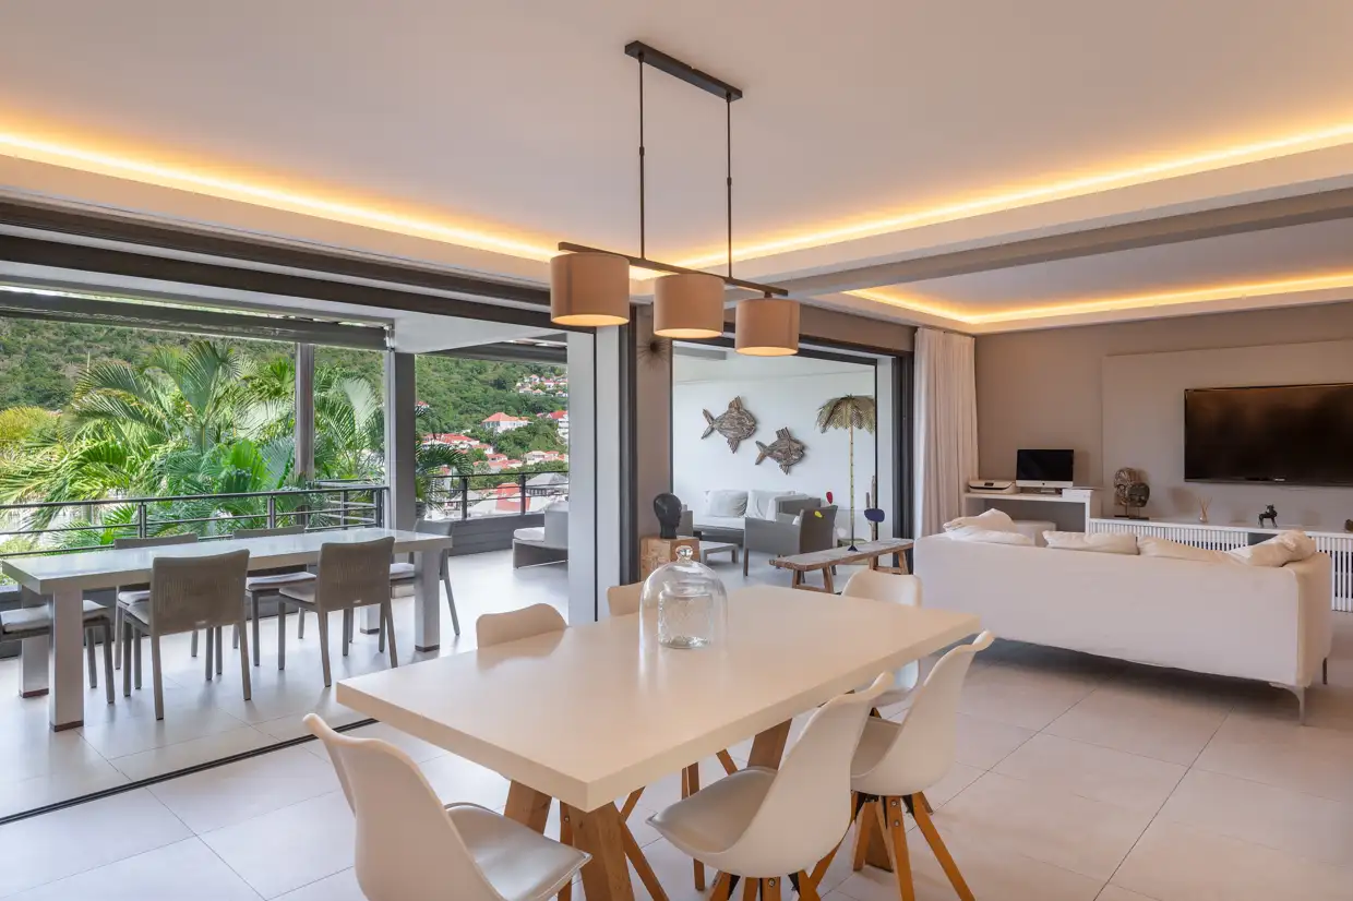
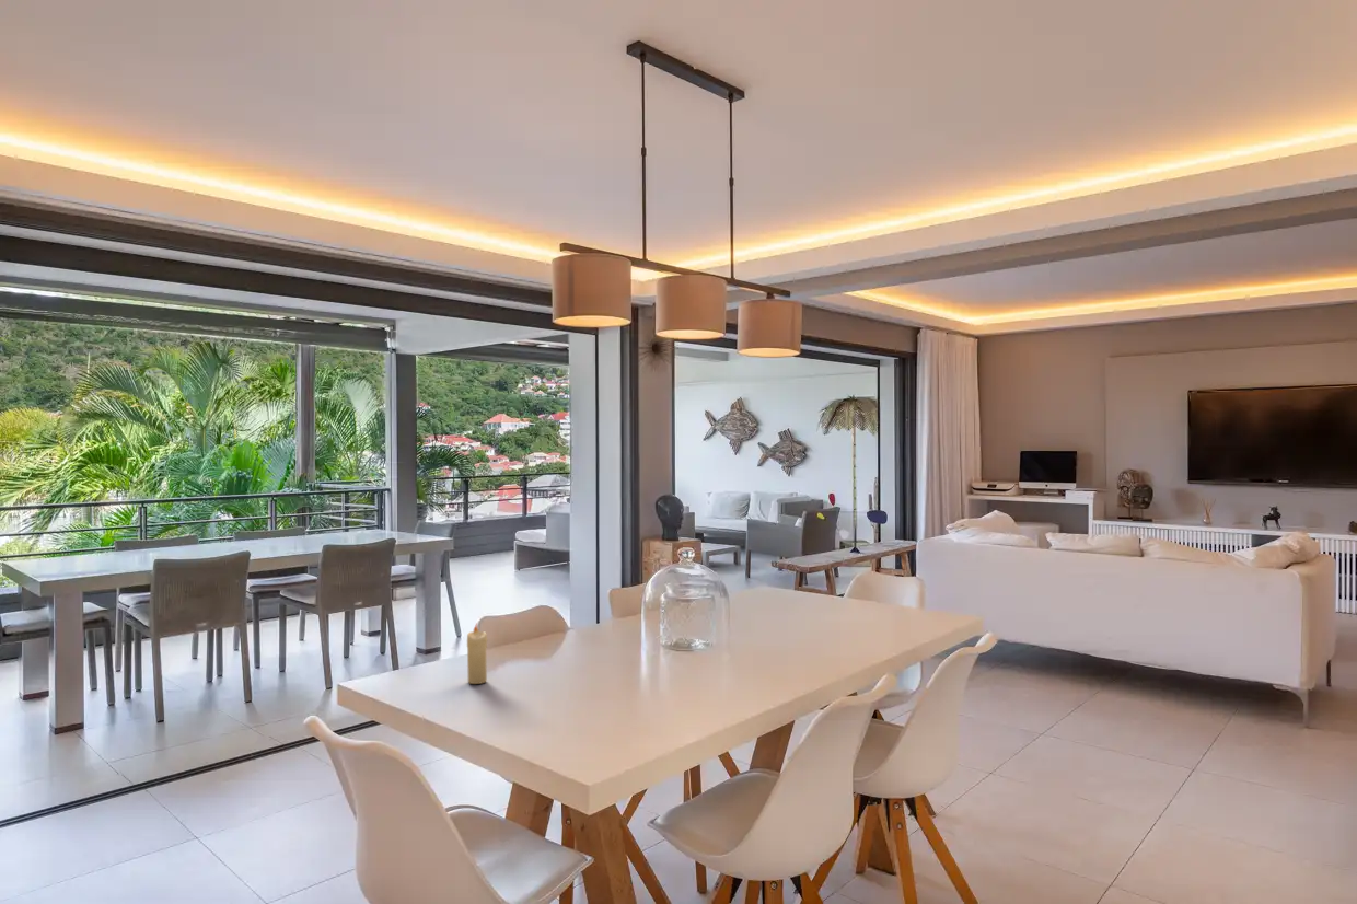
+ candle [466,622,488,685]
